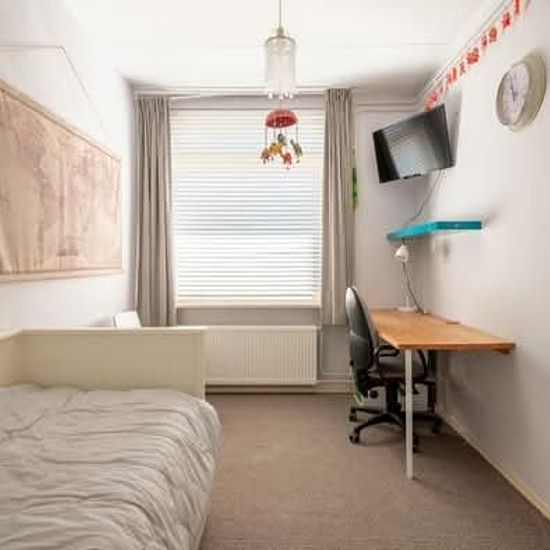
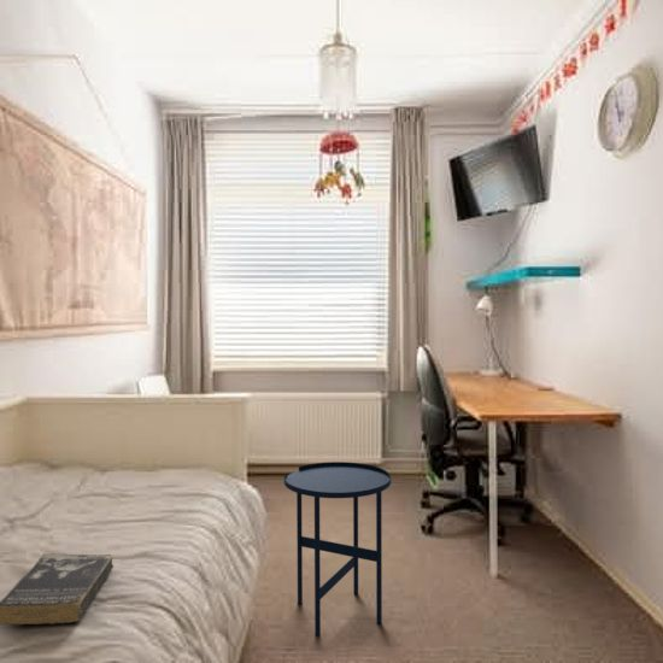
+ book [0,552,115,627]
+ side table [283,460,392,638]
